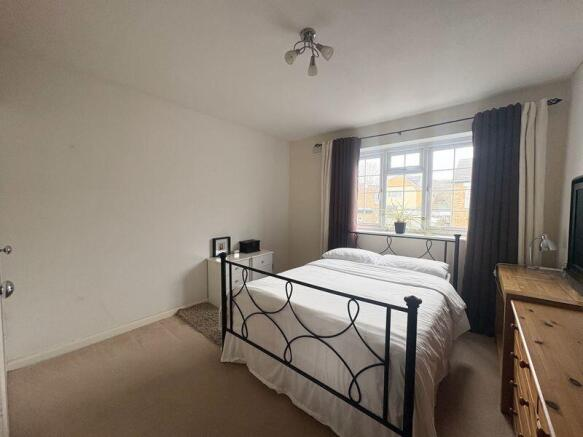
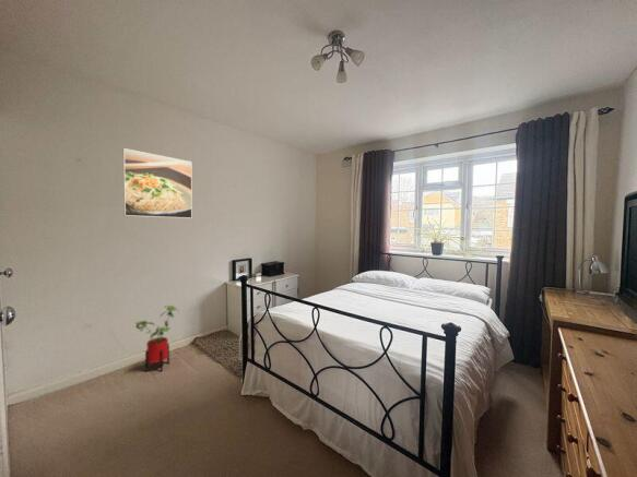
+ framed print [122,147,193,219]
+ house plant [134,305,180,372]
